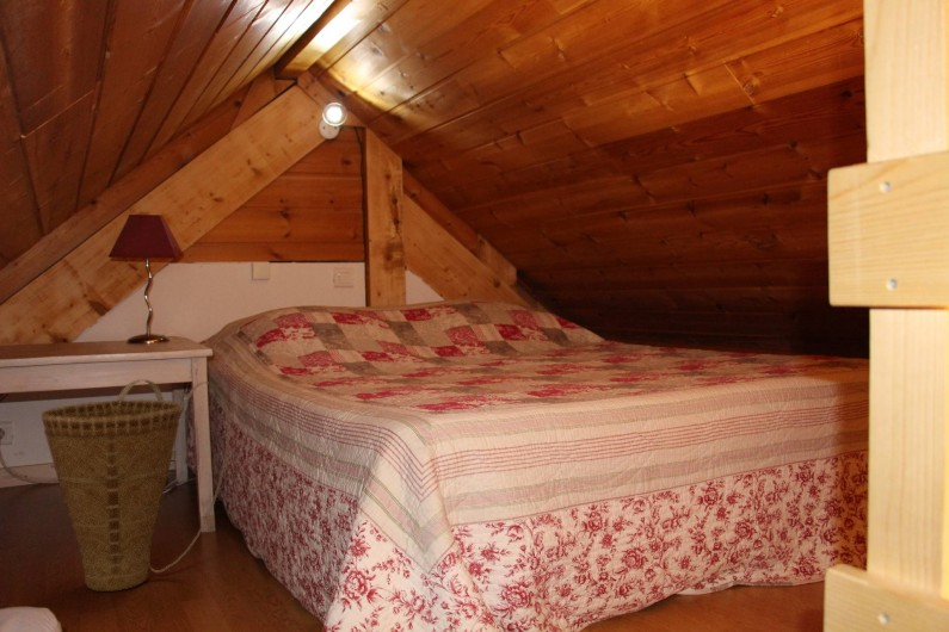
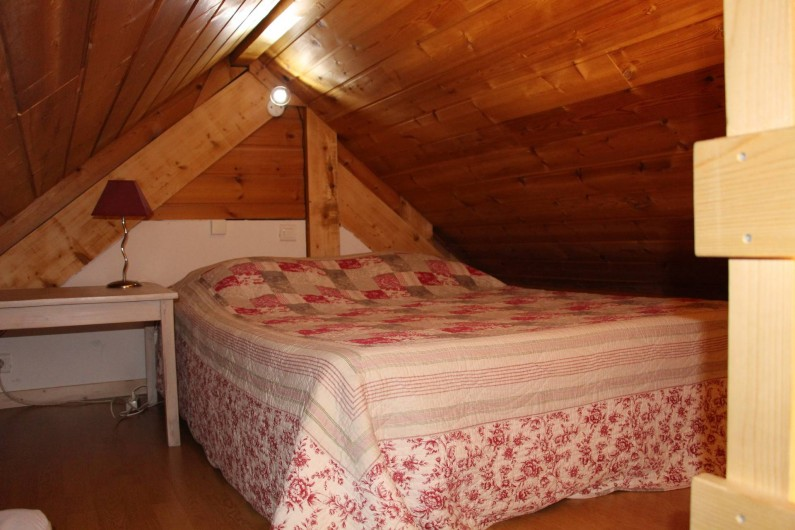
- basket [41,378,230,593]
